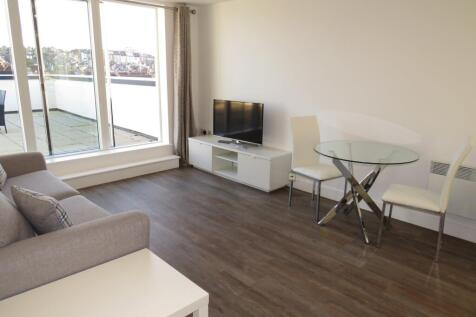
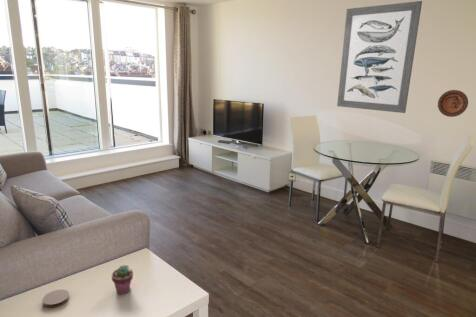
+ decorative plate [437,89,469,118]
+ coaster [42,288,70,308]
+ wall art [336,0,423,114]
+ potted succulent [111,264,134,295]
